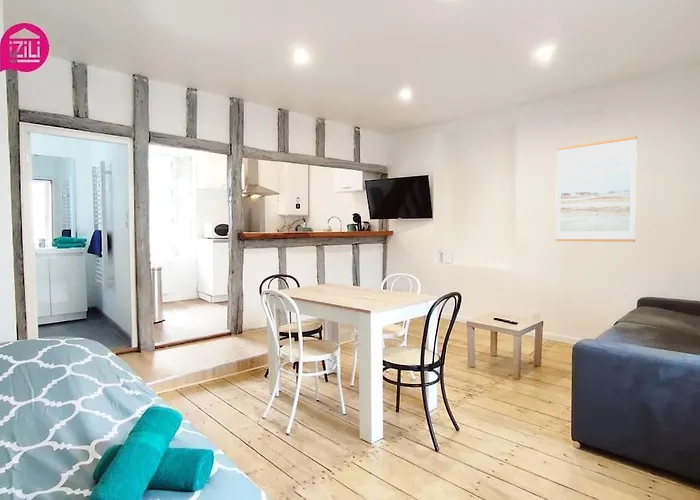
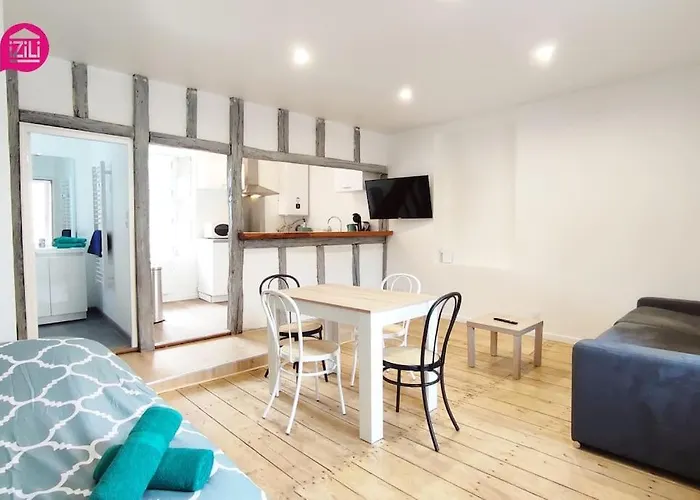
- wall art [555,135,638,243]
